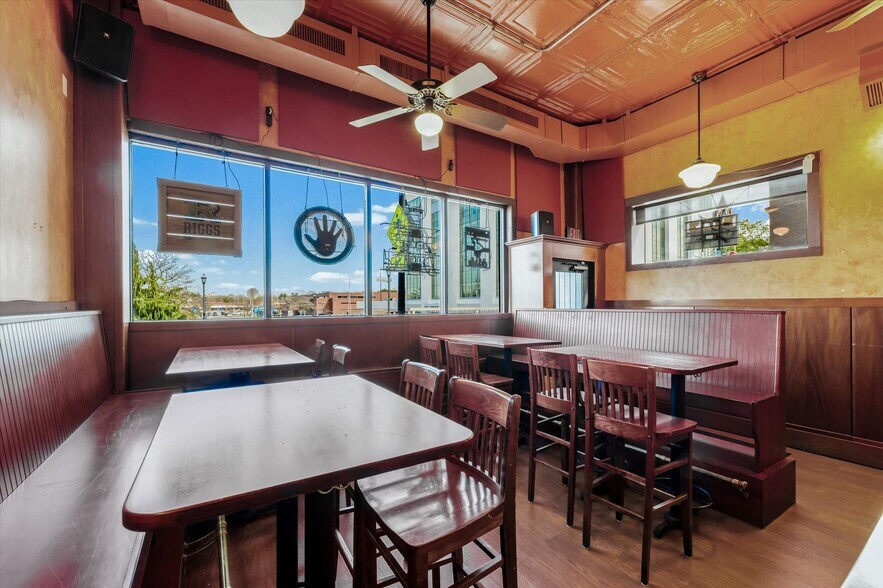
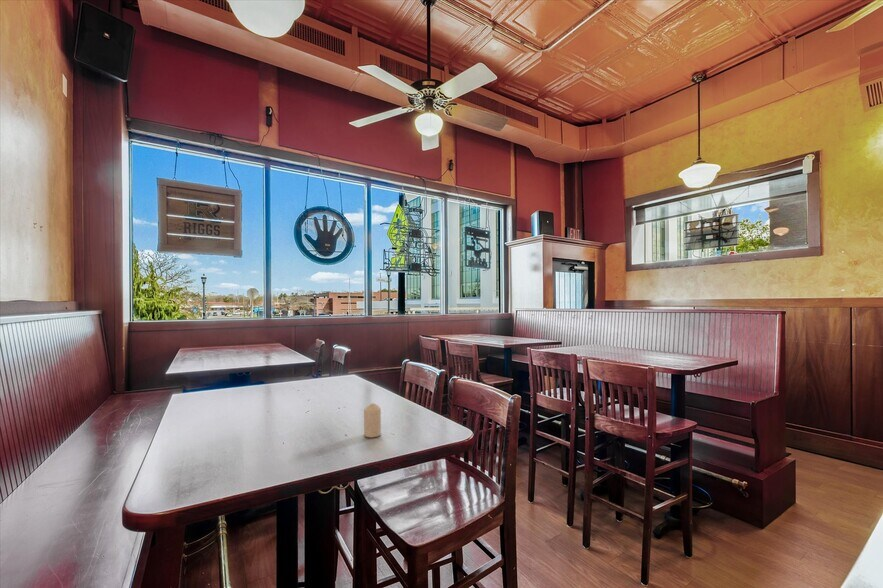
+ candle [363,402,382,439]
